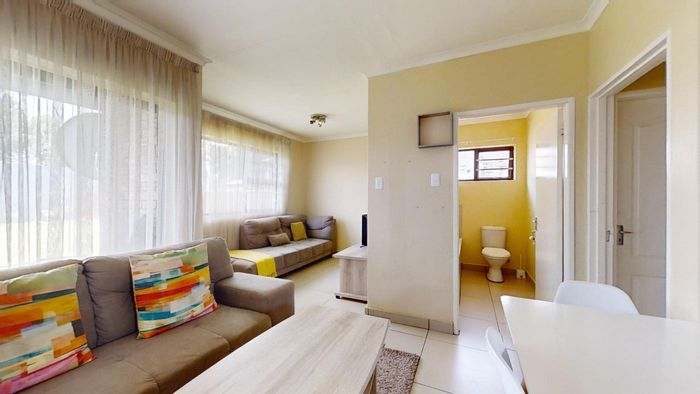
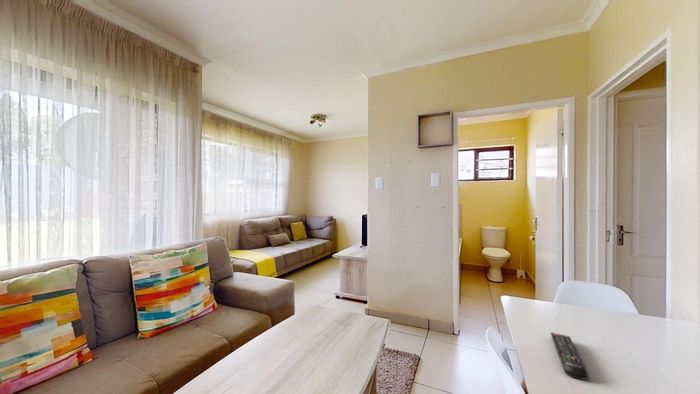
+ remote control [549,331,589,381]
